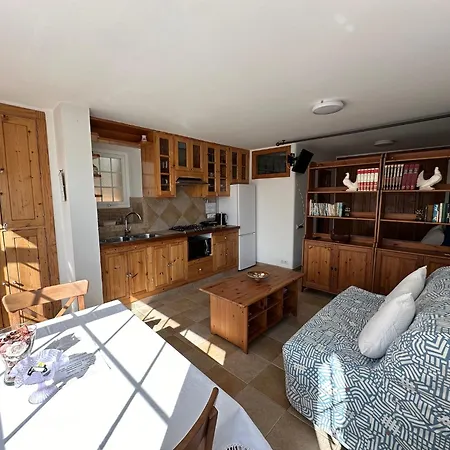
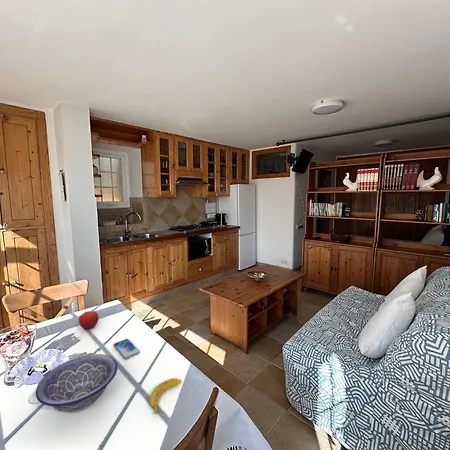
+ smartphone [113,338,141,360]
+ fruit [78,310,99,330]
+ decorative bowl [35,353,118,414]
+ banana [148,377,182,415]
